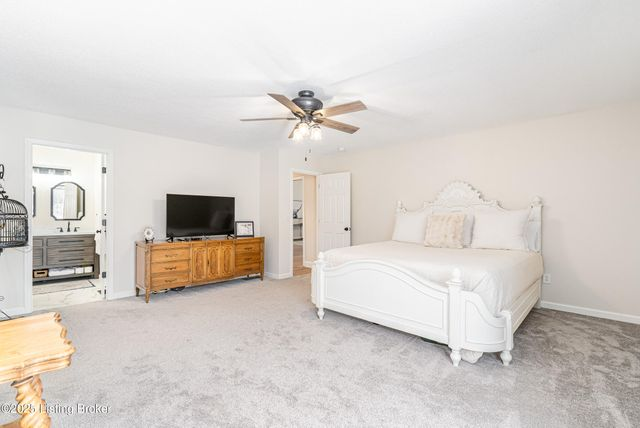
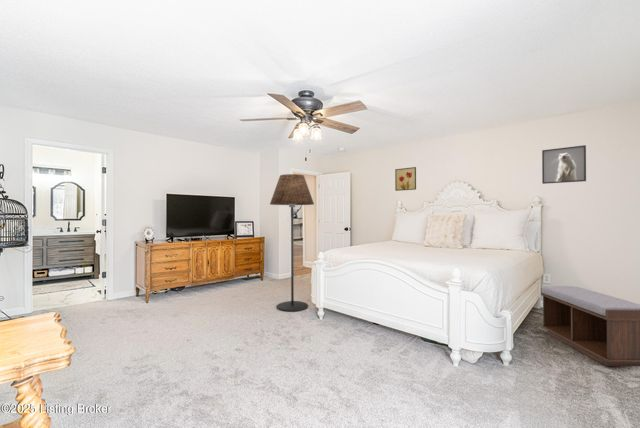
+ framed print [541,144,587,185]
+ wall art [394,166,417,192]
+ floor lamp [269,173,315,312]
+ bench [540,285,640,367]
